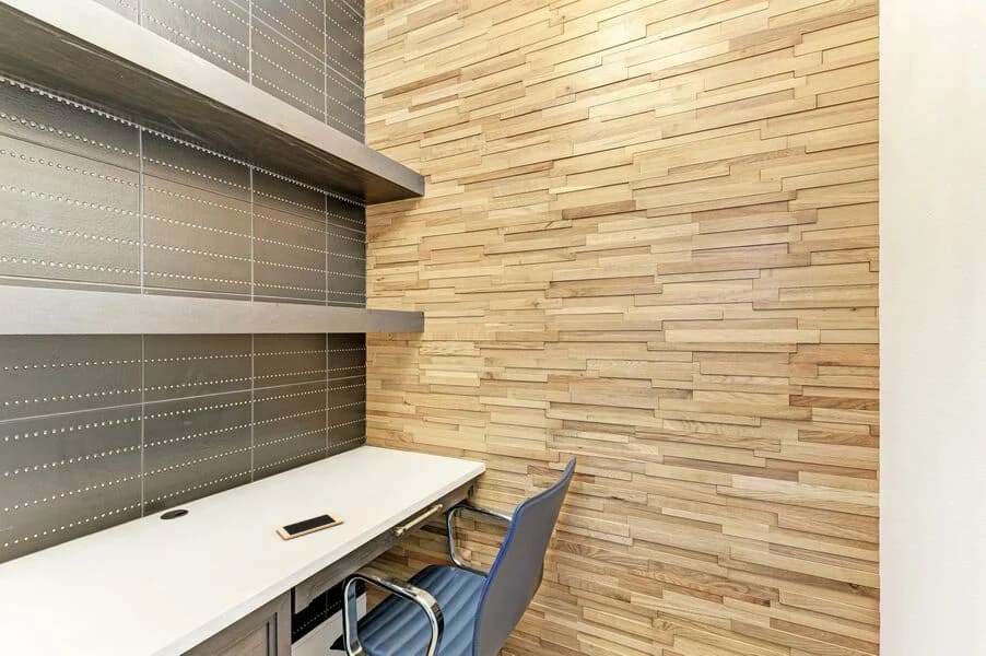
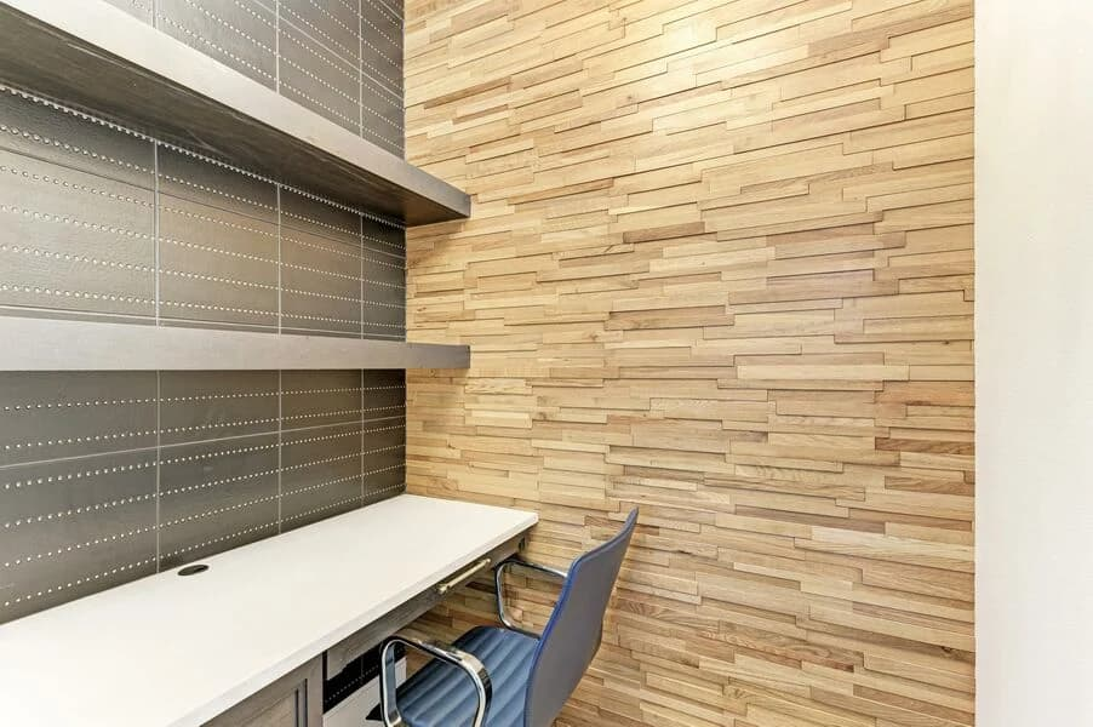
- cell phone [275,511,345,541]
